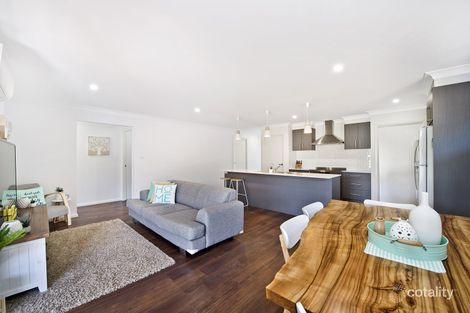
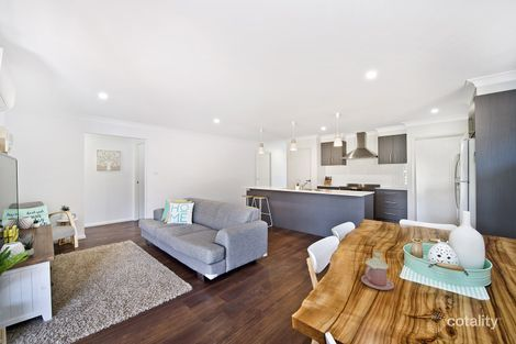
+ mug [360,248,395,291]
